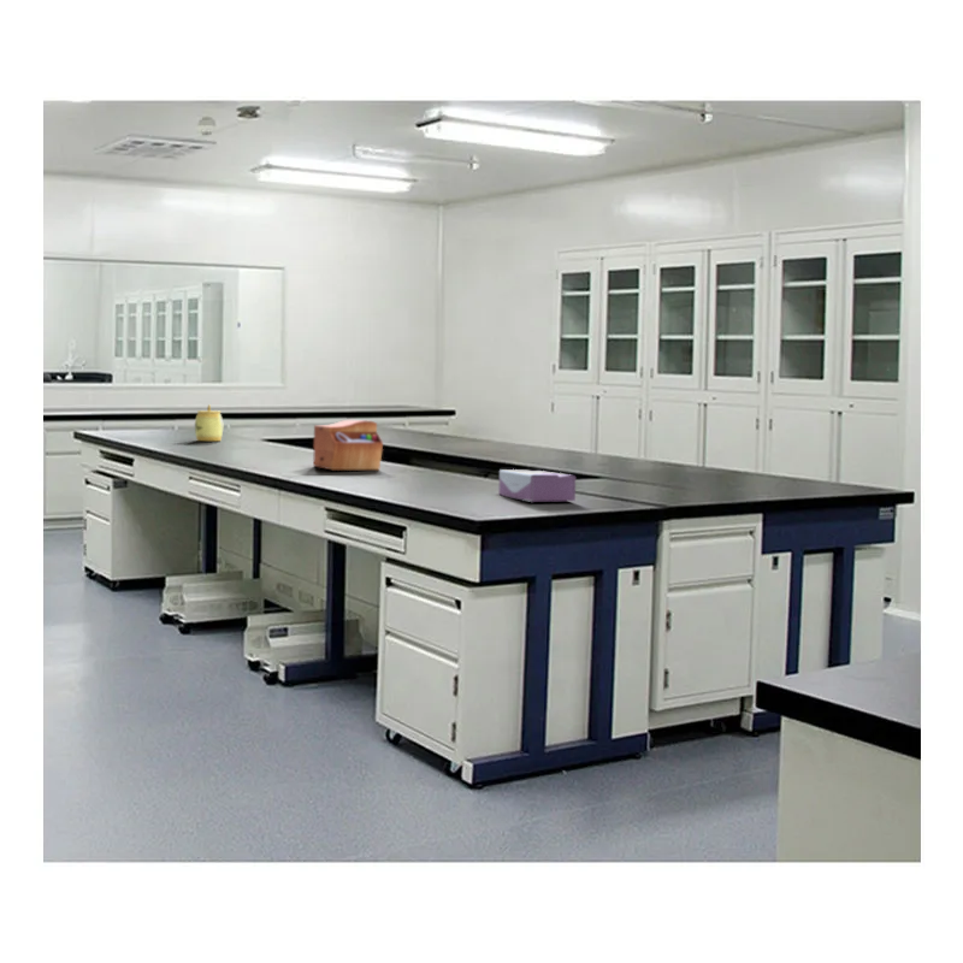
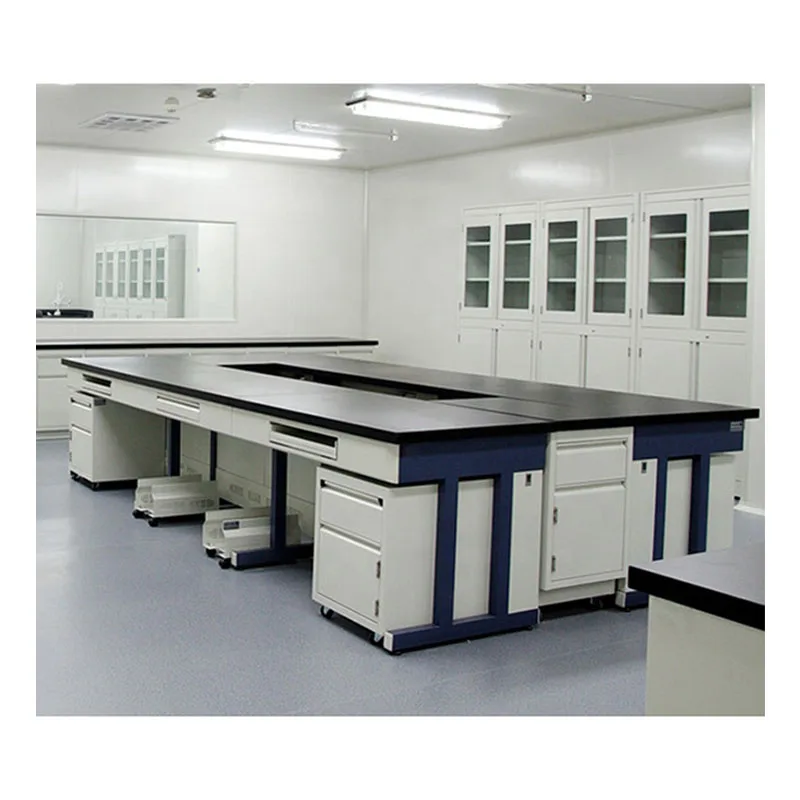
- sewing box [312,419,384,471]
- jar [194,403,224,442]
- tissue box [497,468,577,503]
